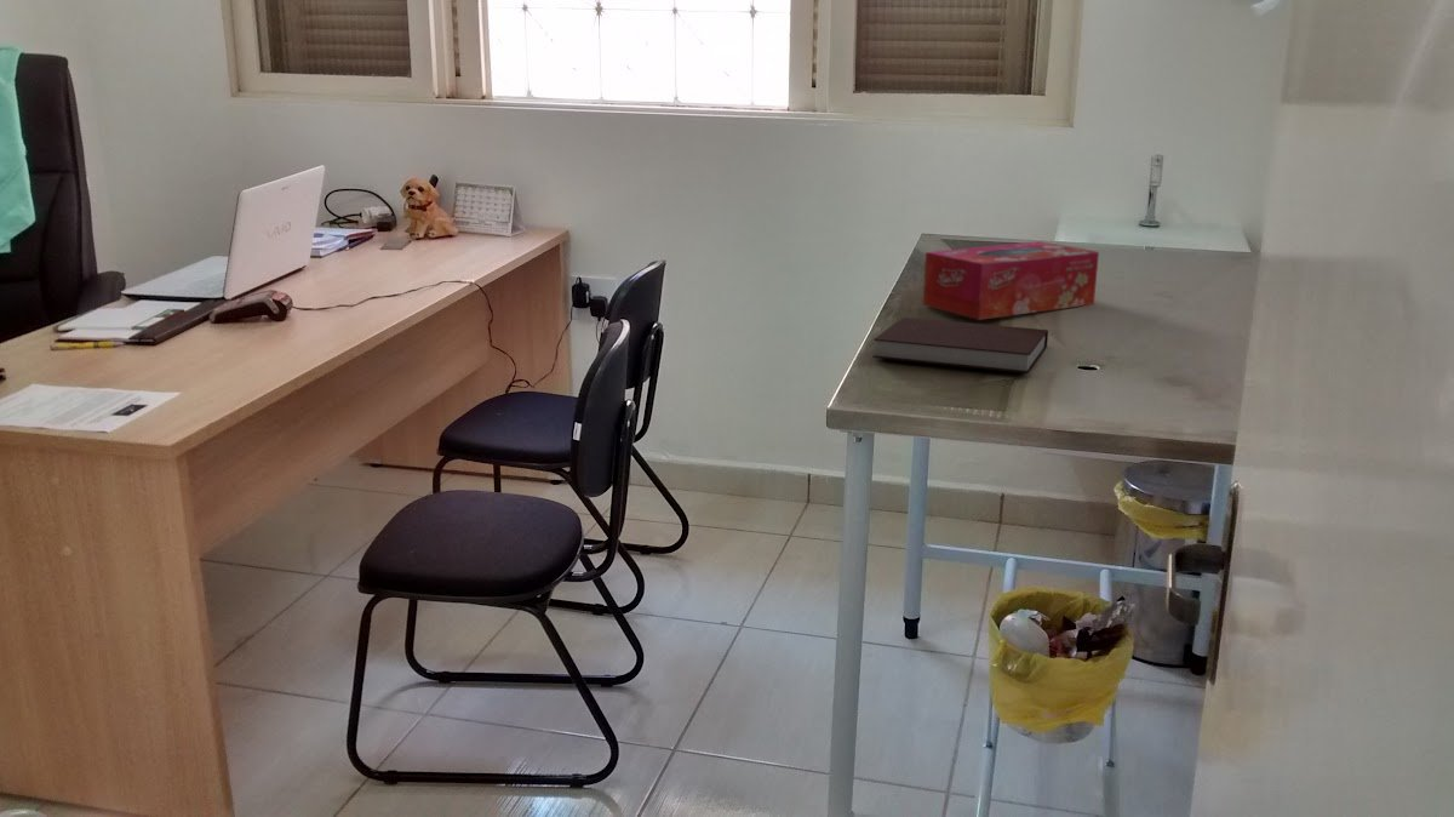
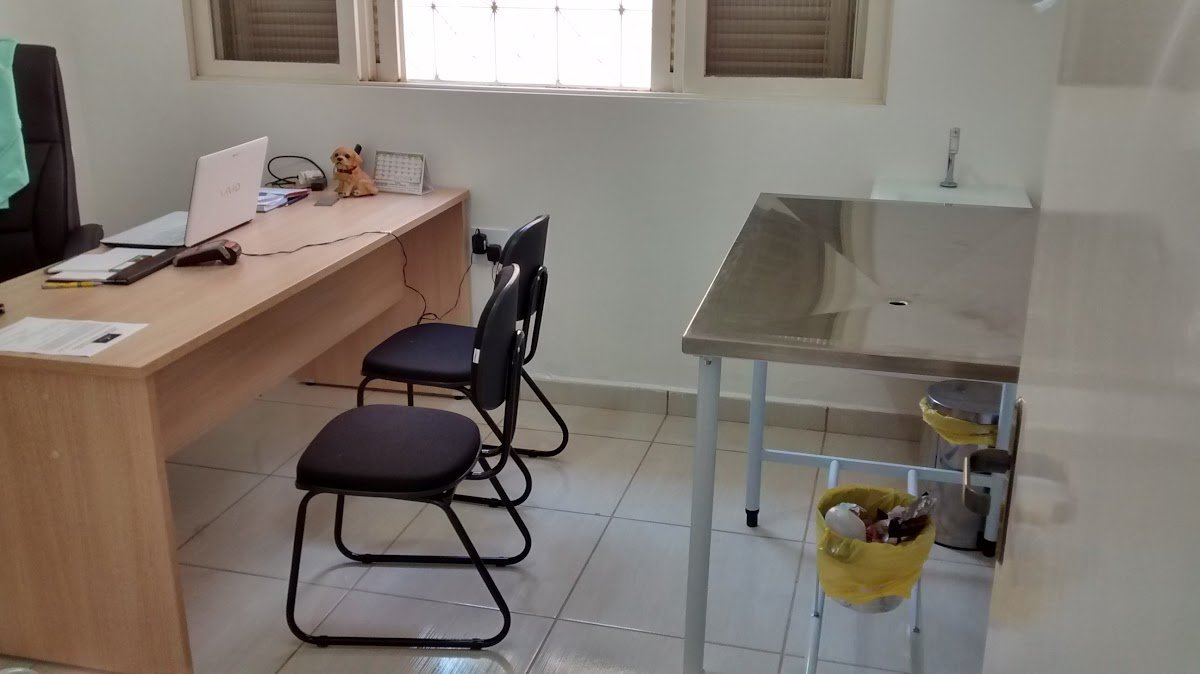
- notebook [871,316,1049,375]
- tissue box [922,240,1100,321]
